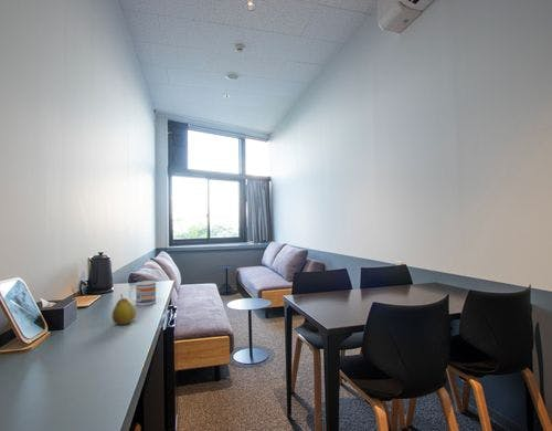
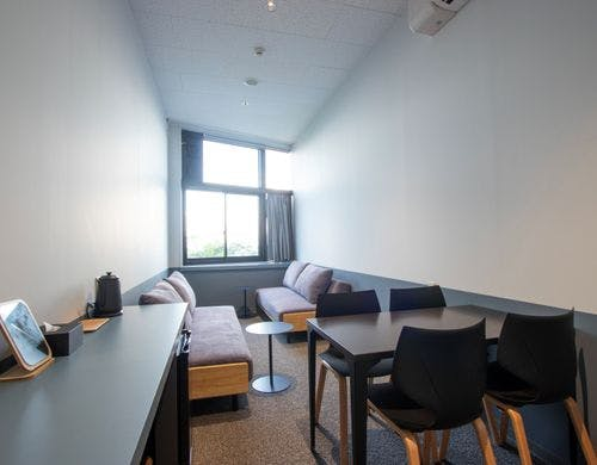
- mug [128,280,157,307]
- fruit [112,293,137,326]
